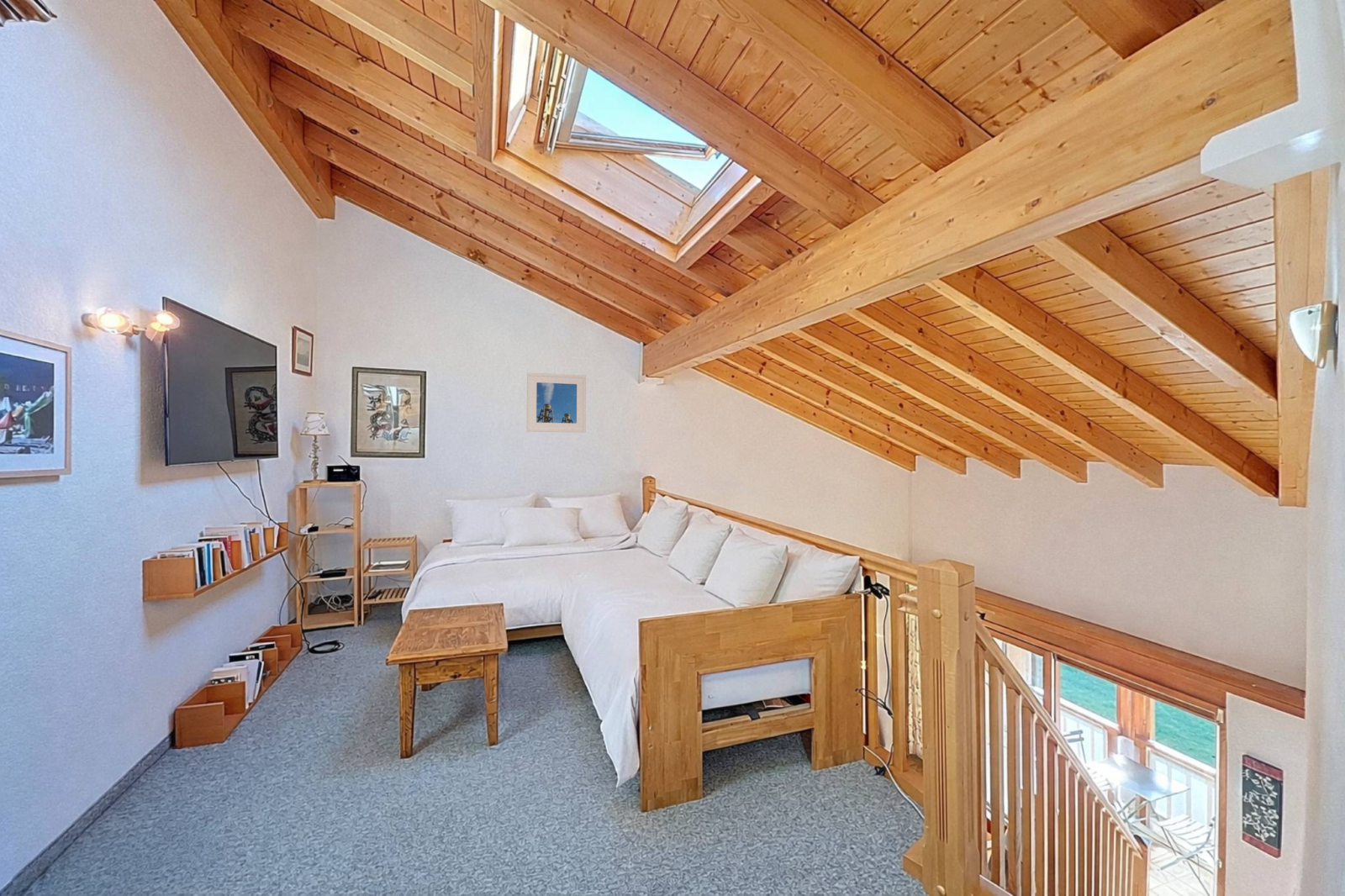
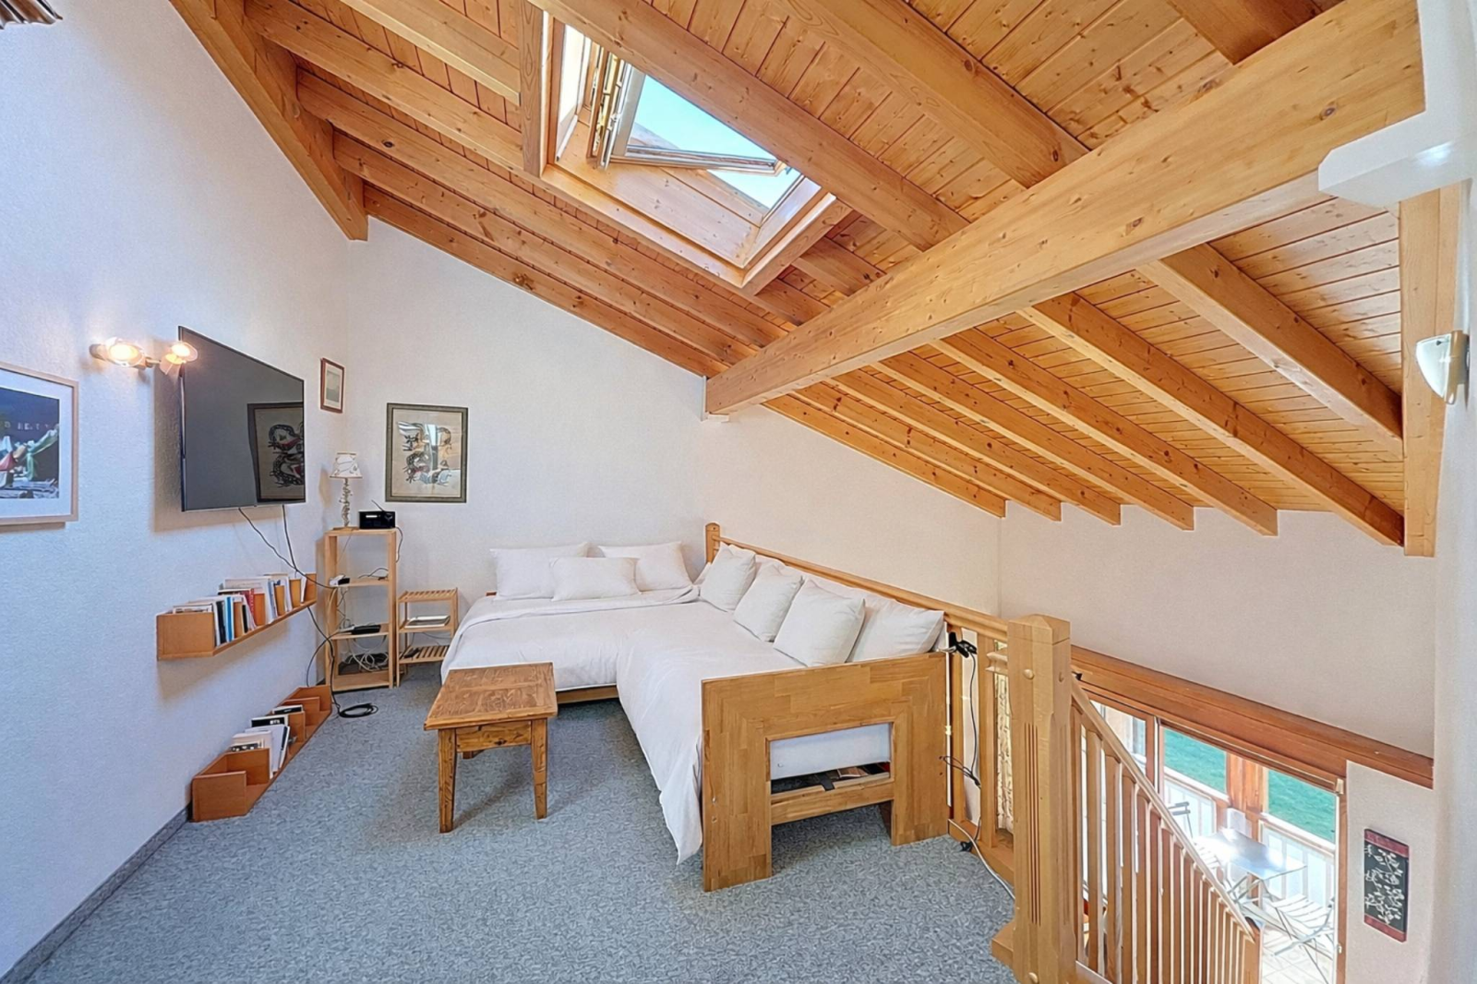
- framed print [526,372,587,434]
